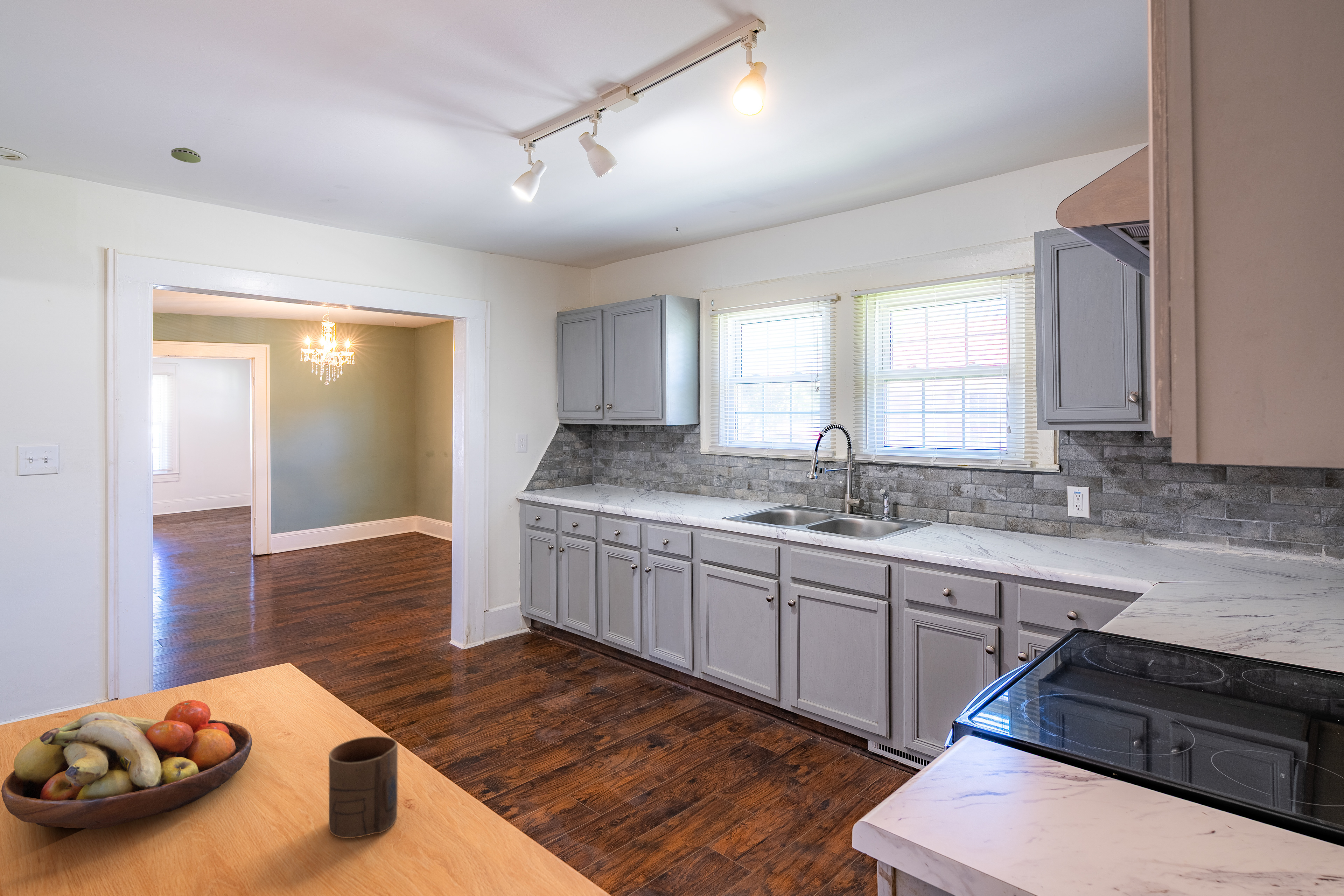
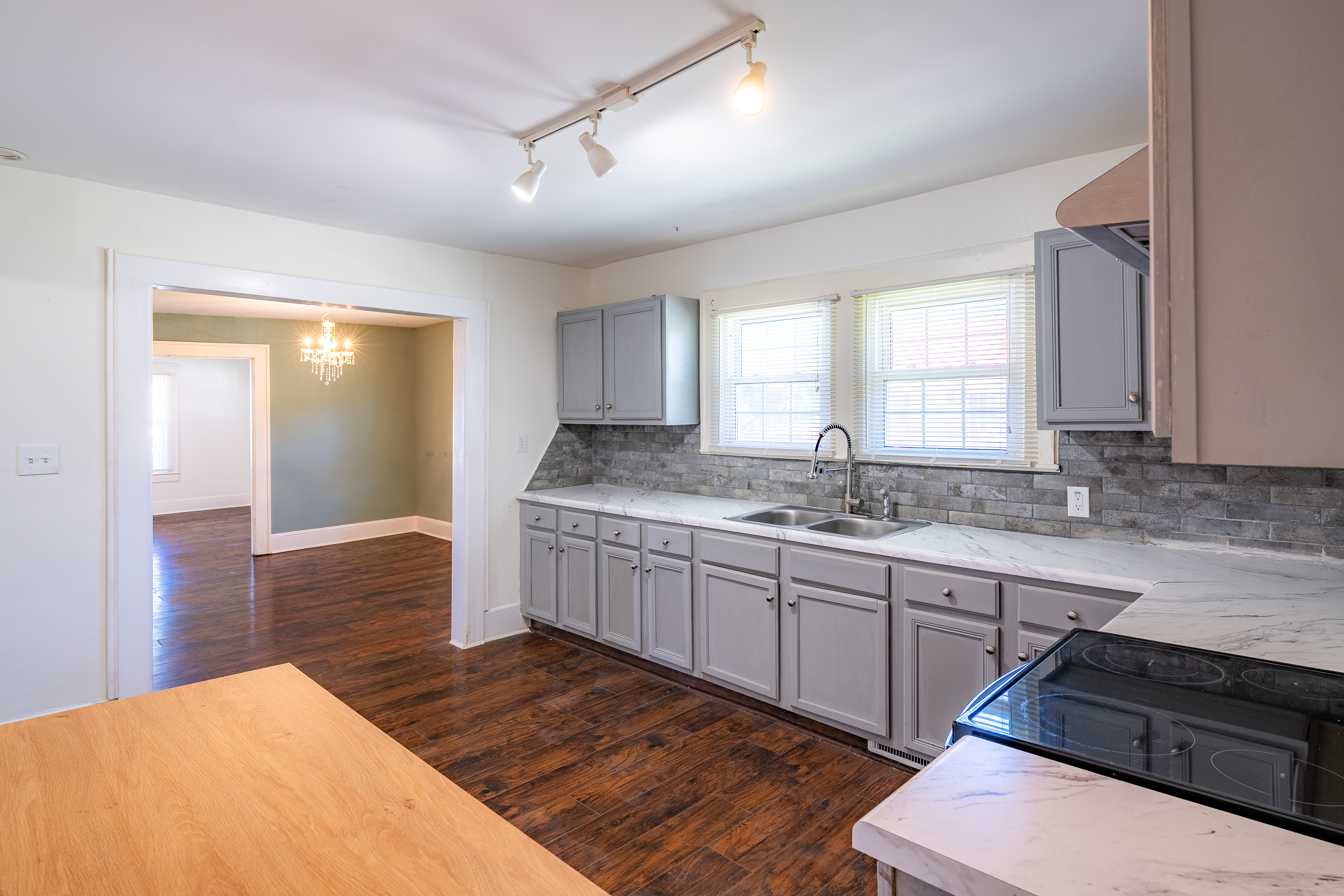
- smoke detector [171,147,201,163]
- fruit bowl [1,700,252,830]
- cup [328,736,398,839]
